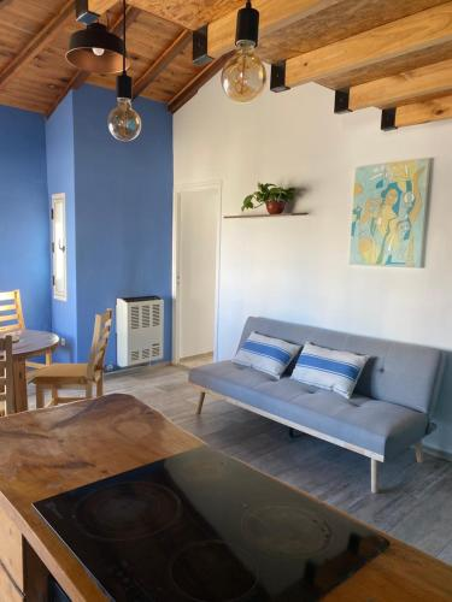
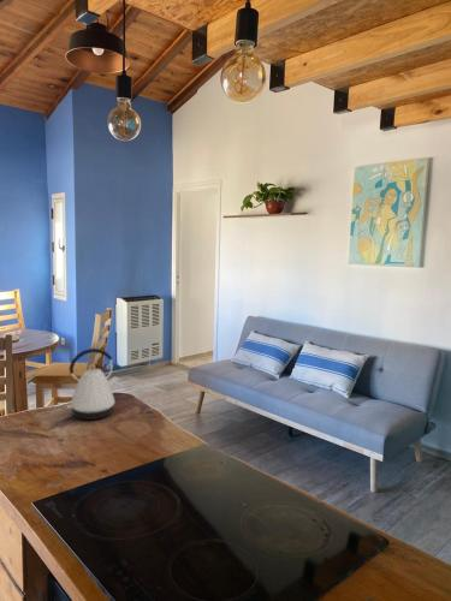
+ kettle [65,347,121,421]
